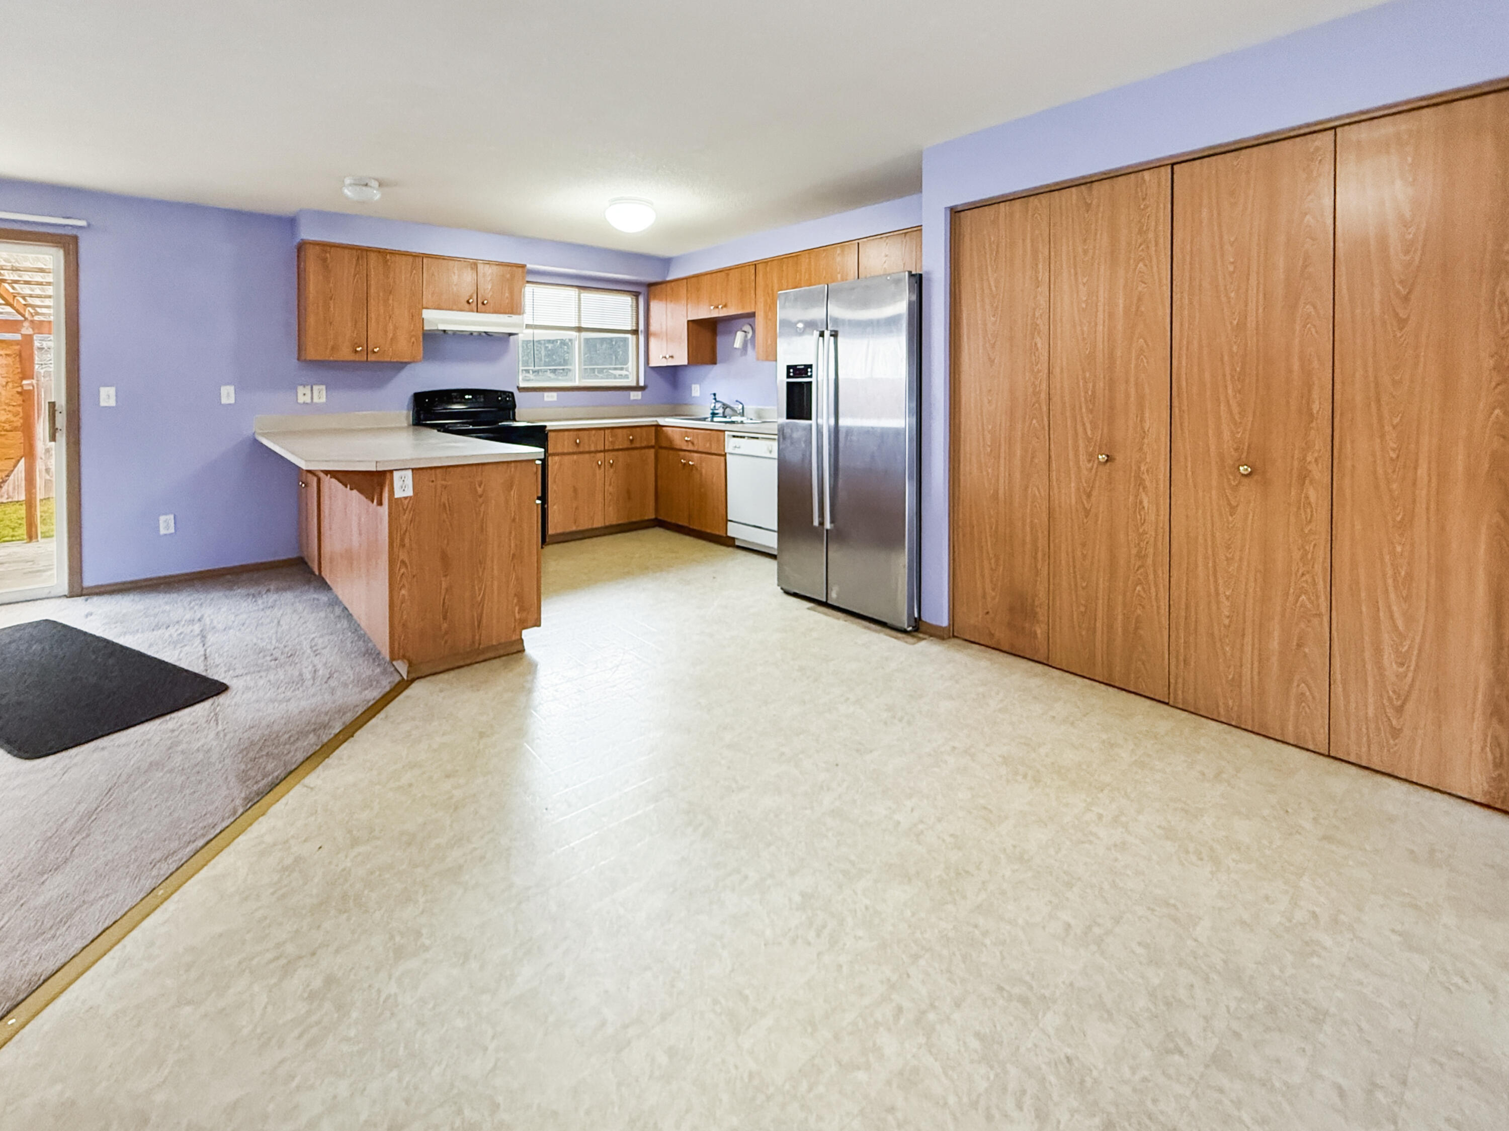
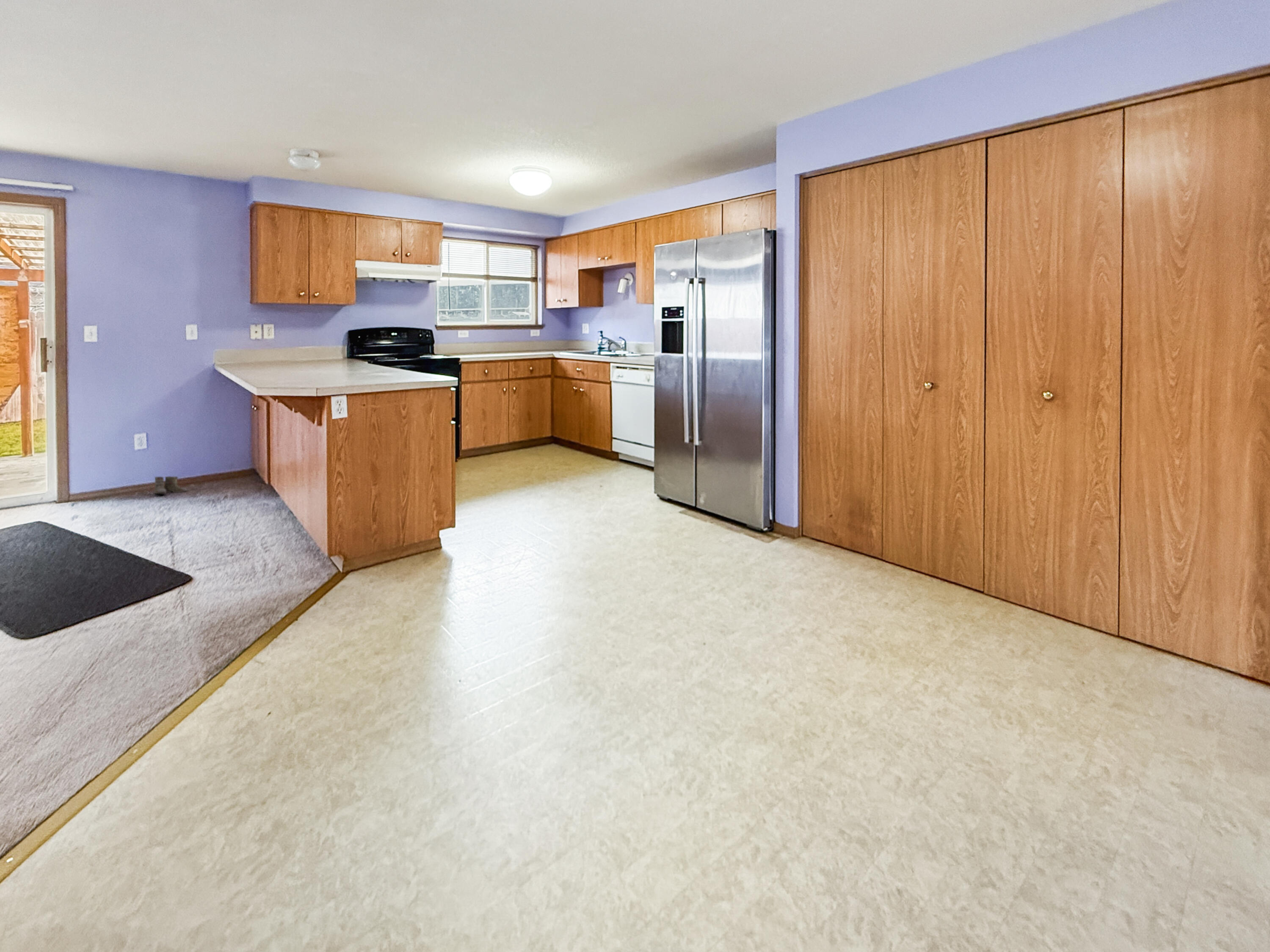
+ boots [149,476,187,494]
